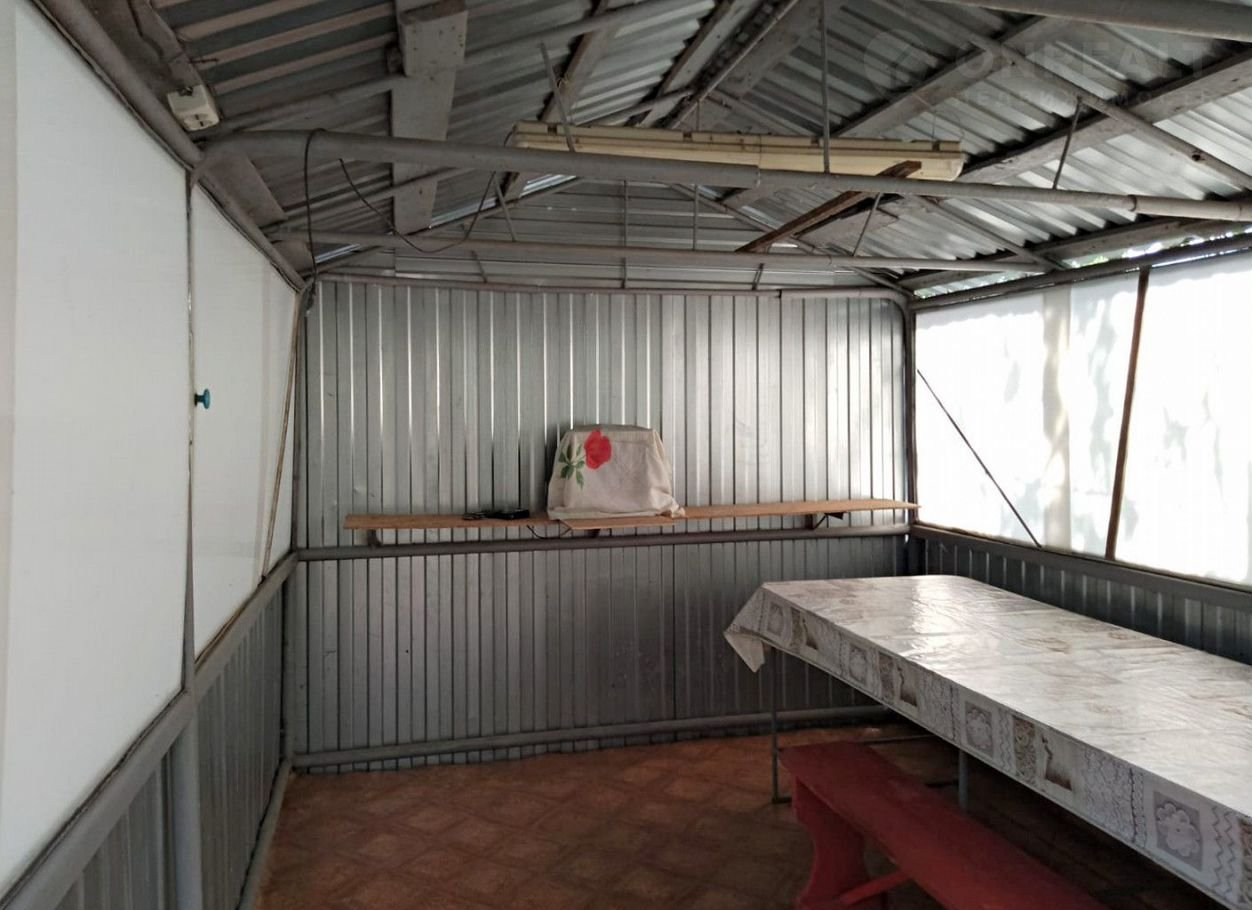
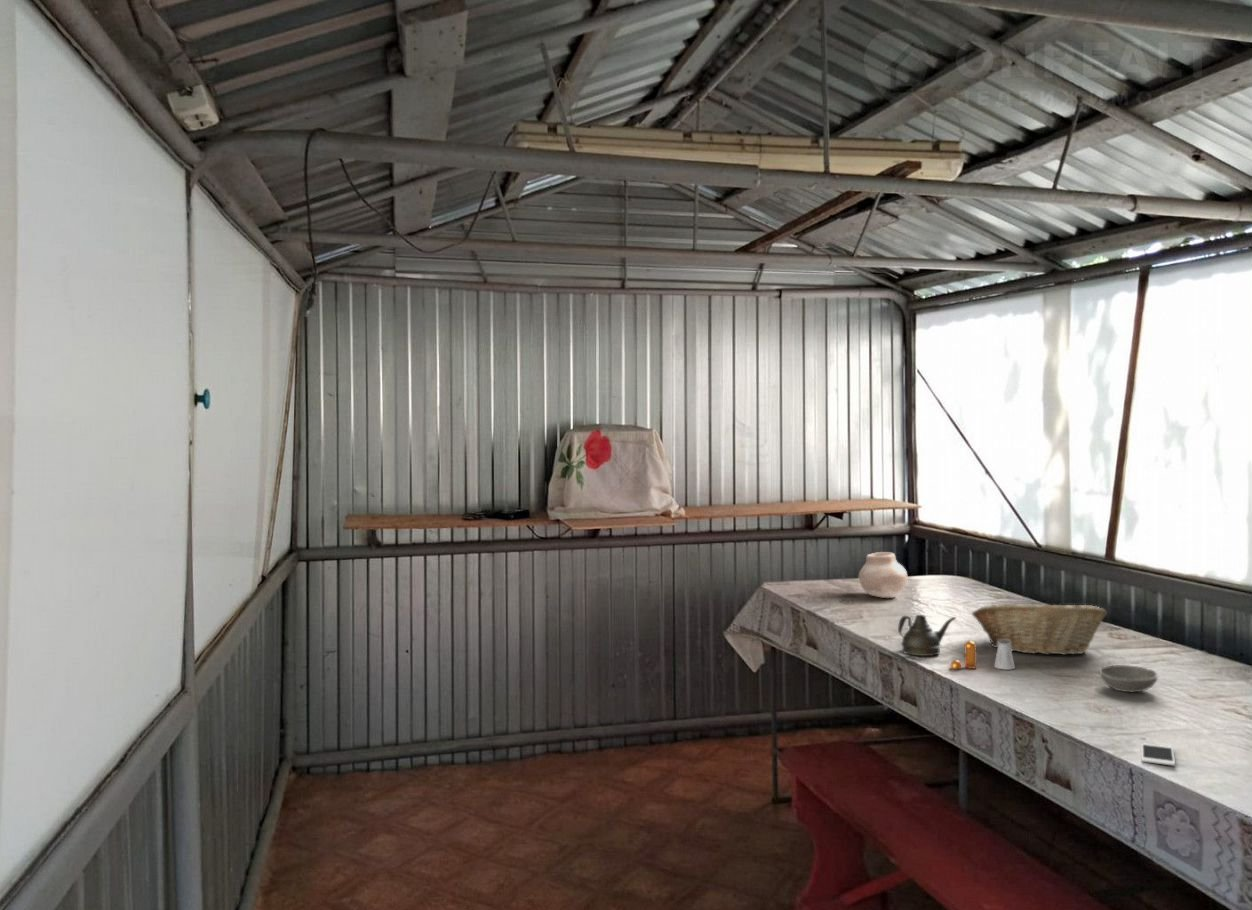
+ saltshaker [993,640,1016,670]
+ vase [858,551,909,599]
+ fruit basket [971,601,1107,656]
+ teapot [897,614,957,657]
+ soup bowl [1098,664,1159,693]
+ cell phone [1140,742,1176,767]
+ pepper shaker [949,640,978,670]
